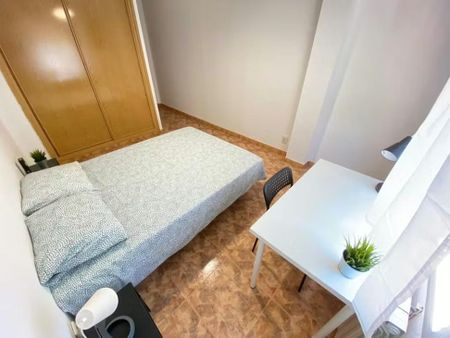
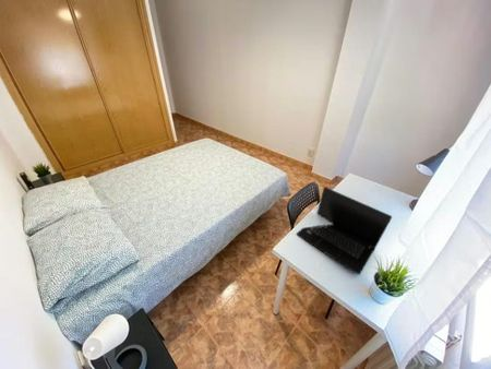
+ laptop [296,186,393,275]
